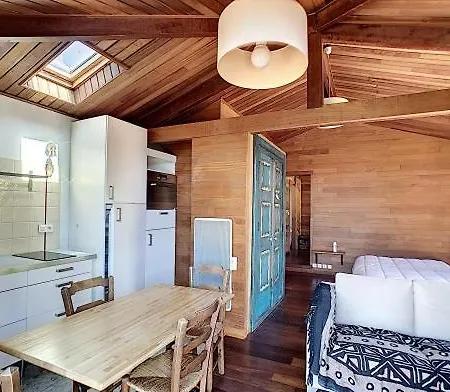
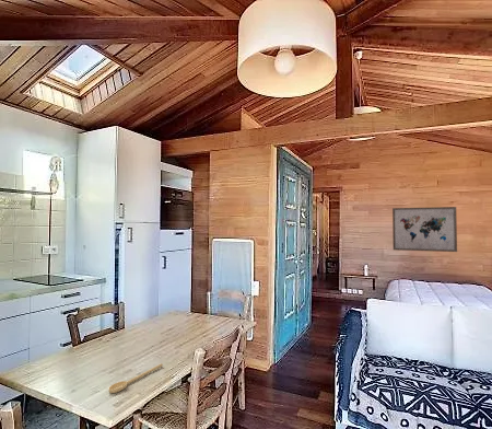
+ spoon [108,362,164,394]
+ wall art [391,206,458,253]
